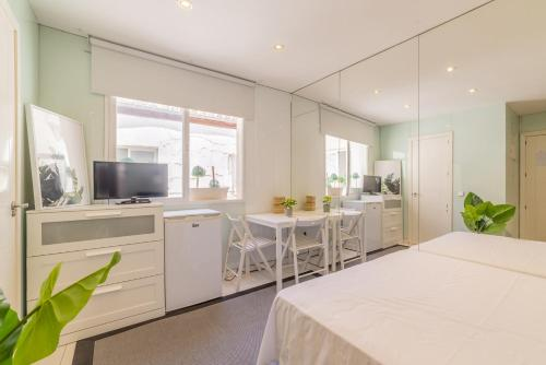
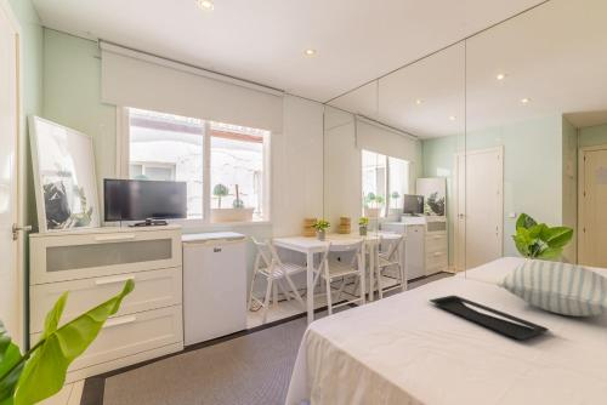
+ pillow [495,259,607,318]
+ serving tray [429,295,550,341]
